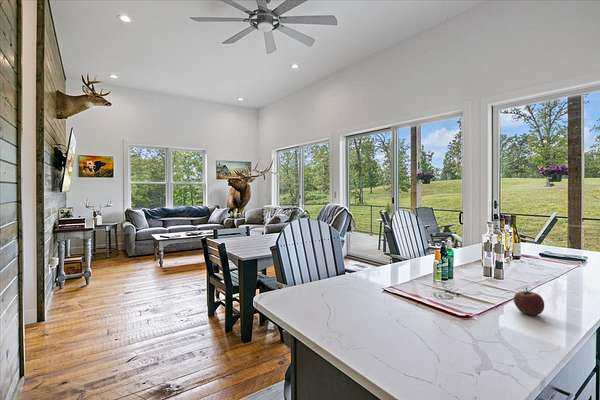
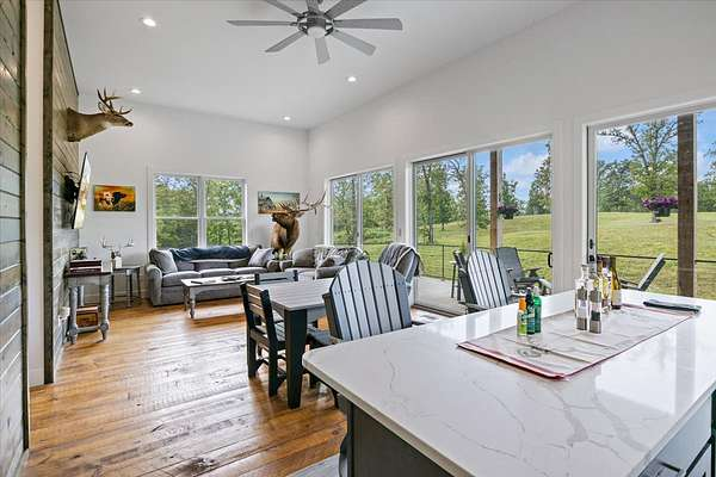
- apple [513,287,545,316]
